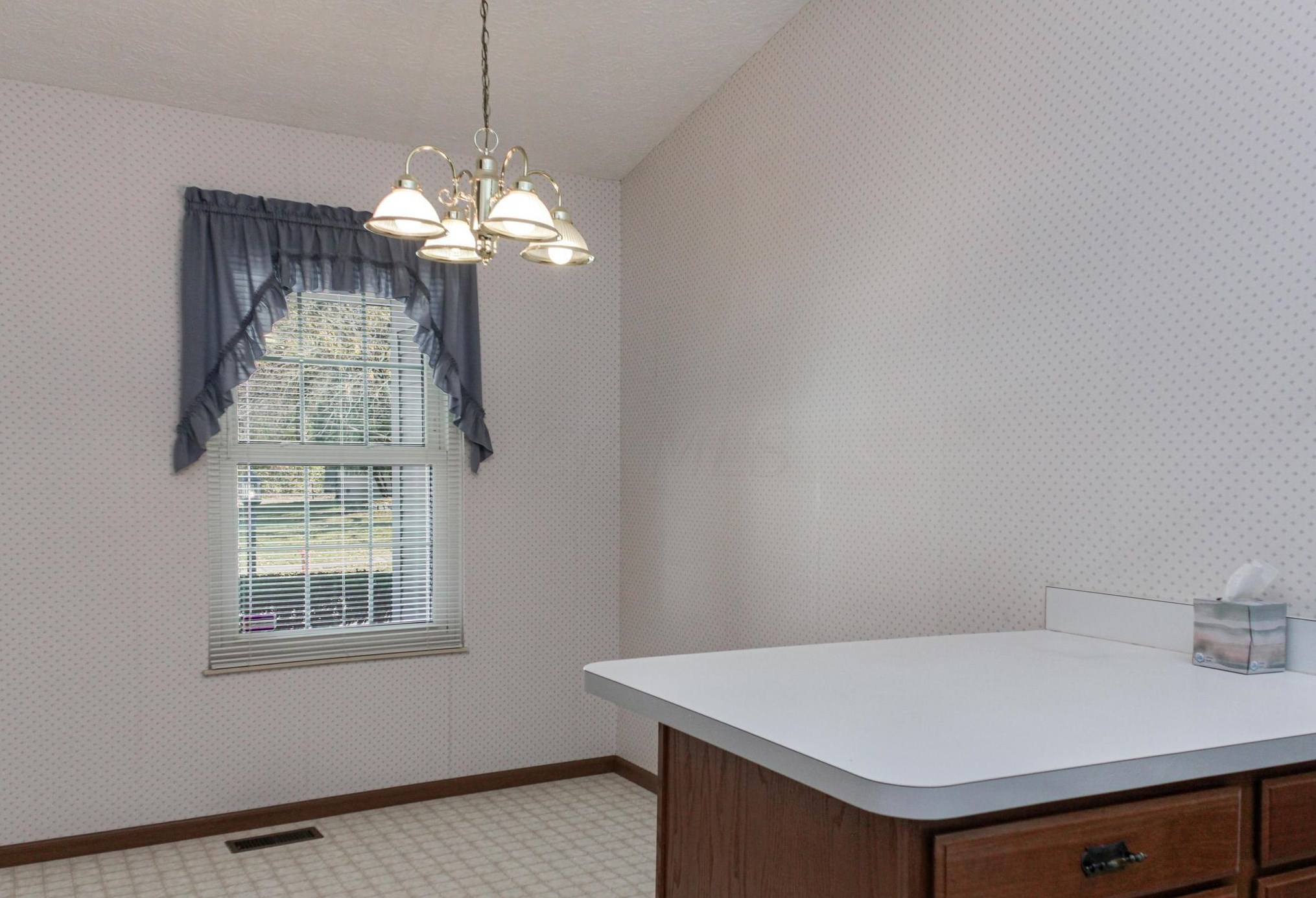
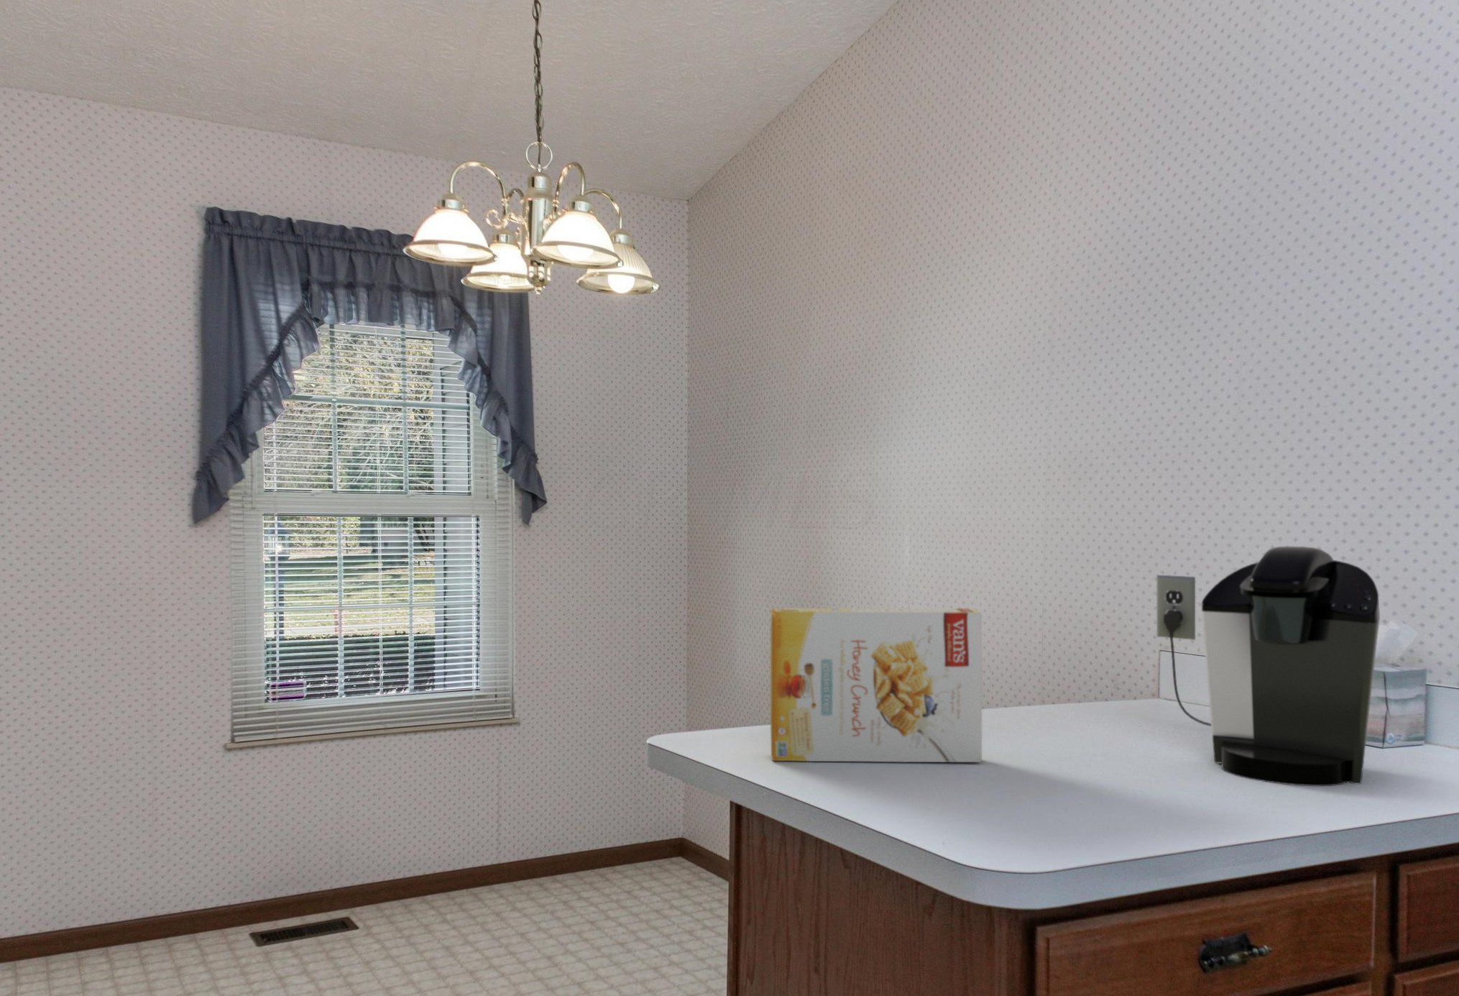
+ coffee maker [1155,546,1380,786]
+ cereal box [769,607,982,763]
